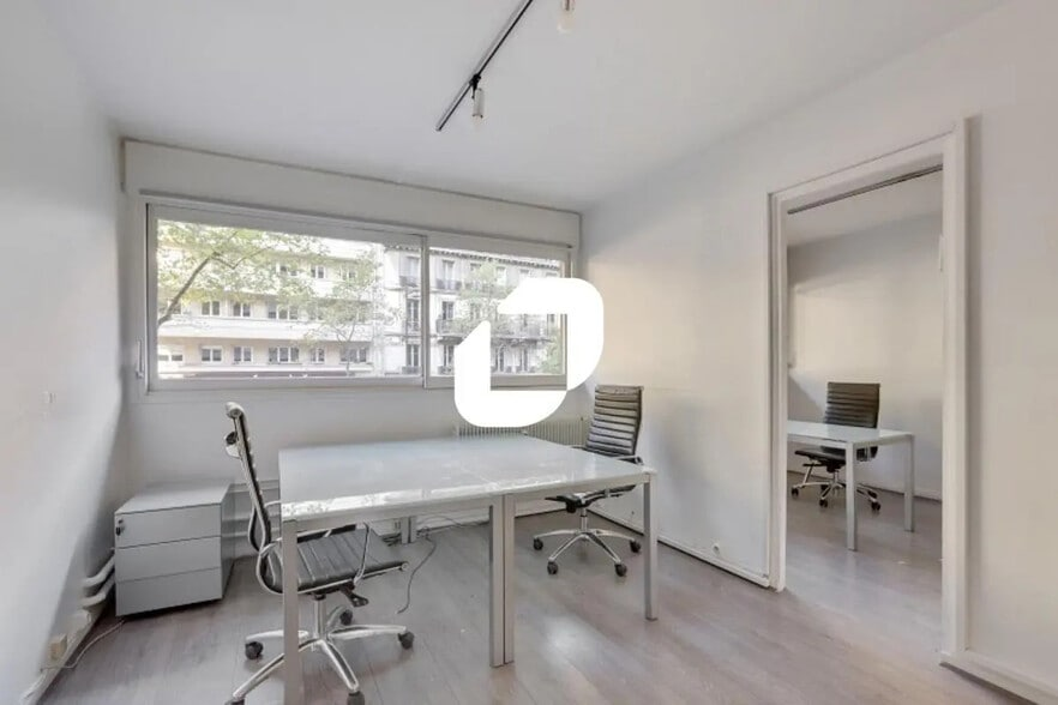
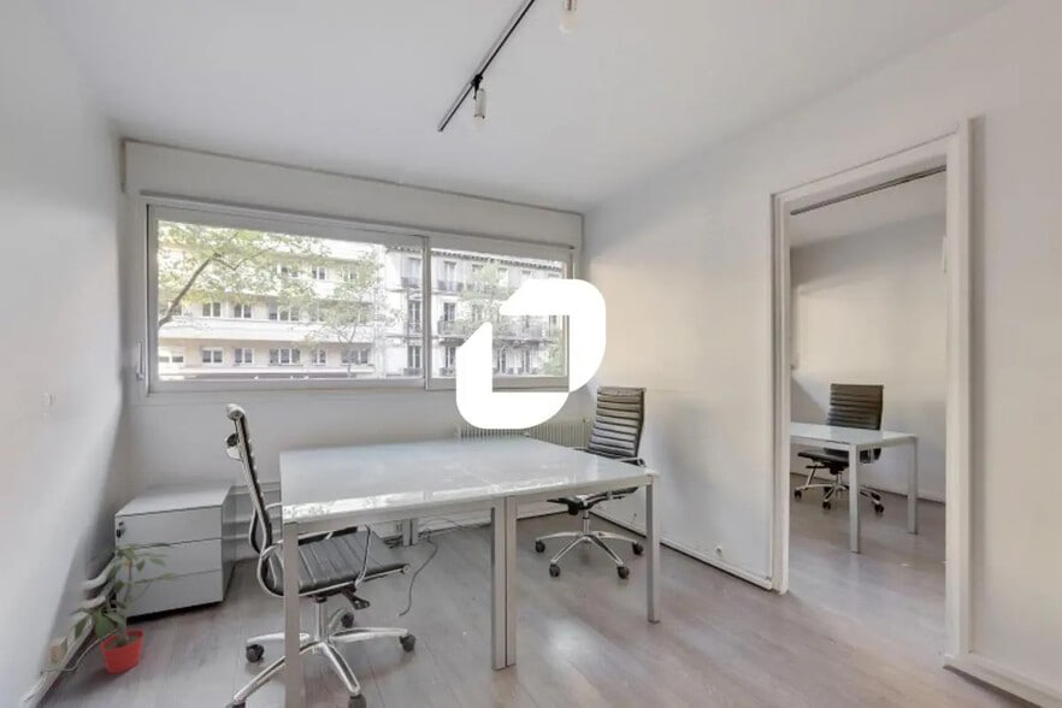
+ potted plant [66,542,182,674]
